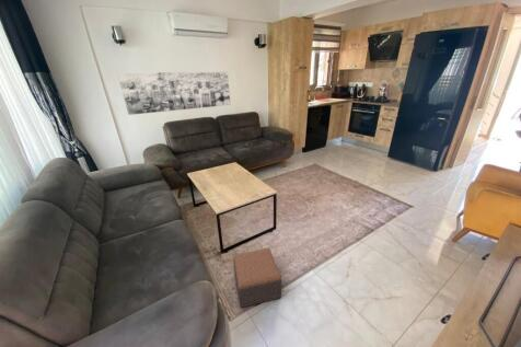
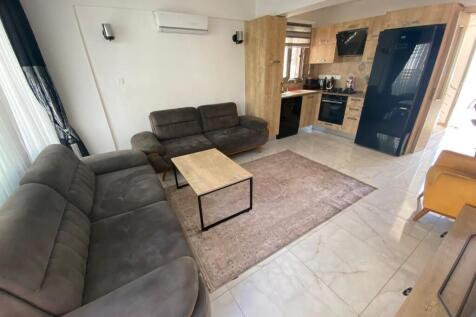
- wall art [116,71,231,116]
- footstool [232,247,282,309]
